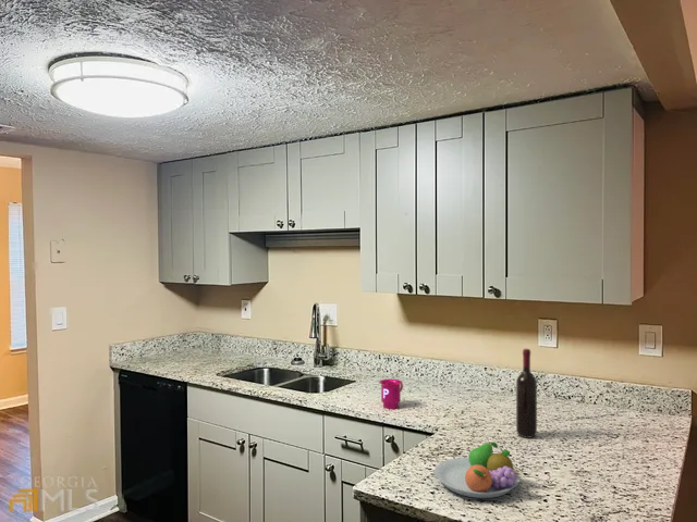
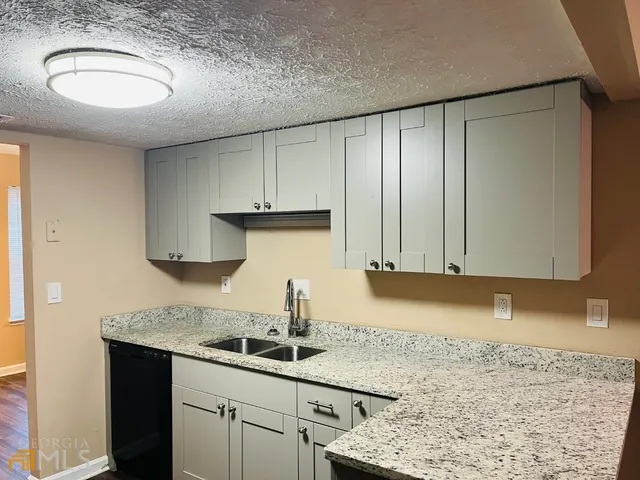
- fruit bowl [433,442,521,499]
- wine bottle [515,348,538,439]
- mug [378,378,404,410]
